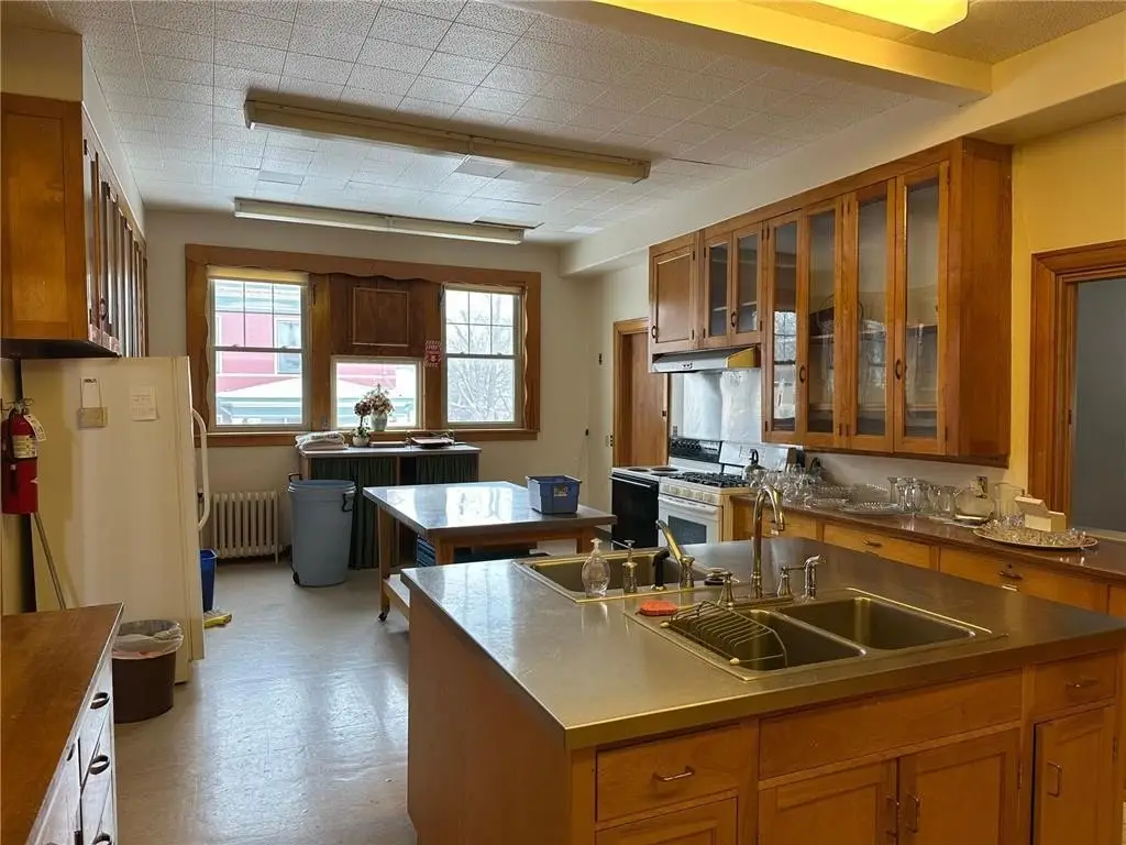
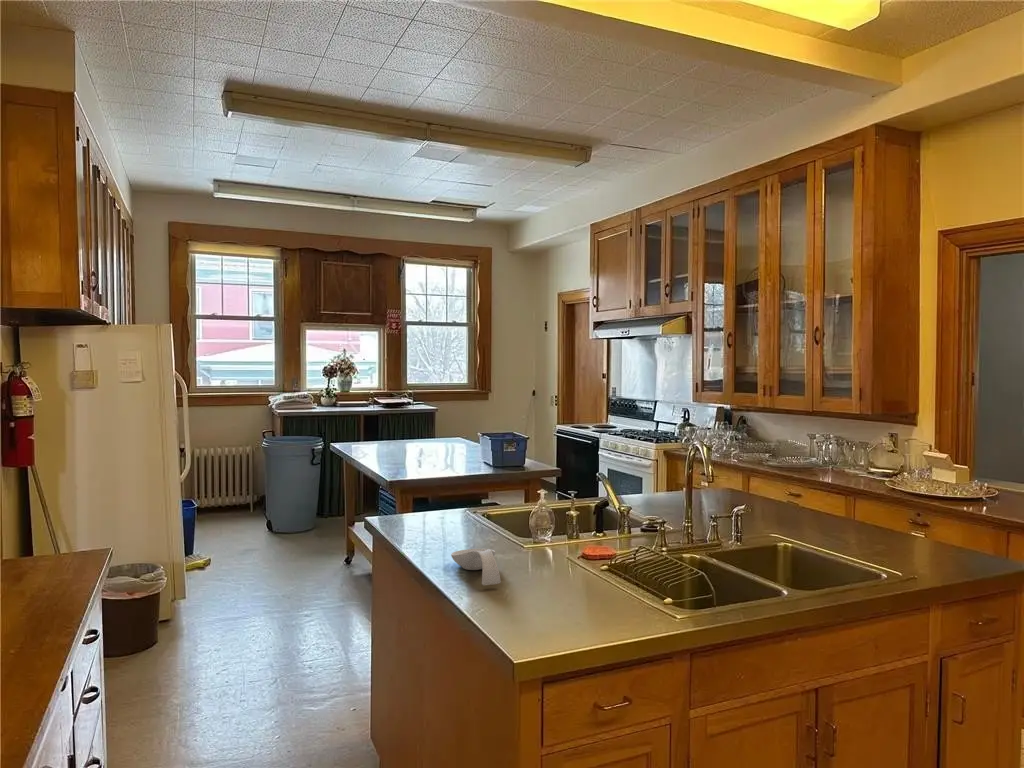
+ spoon rest [450,548,502,586]
